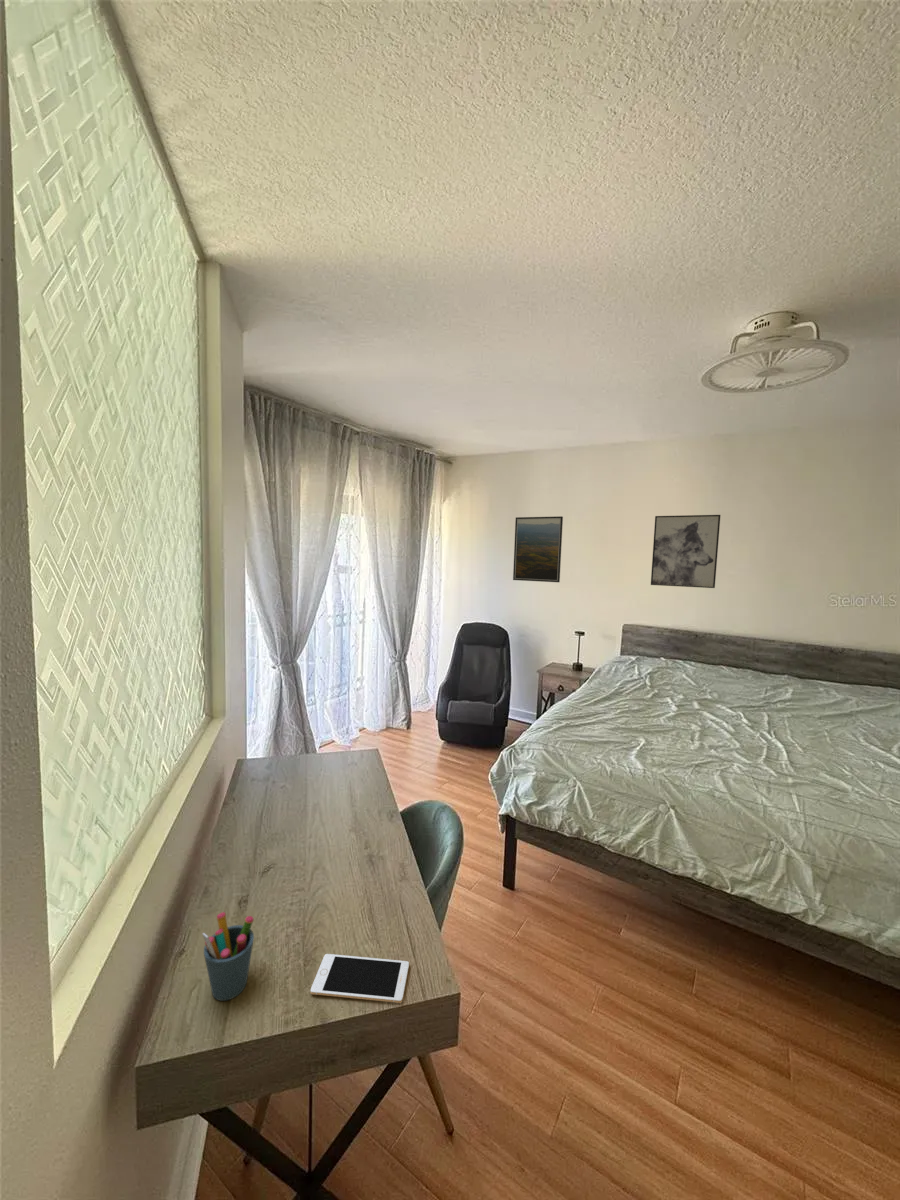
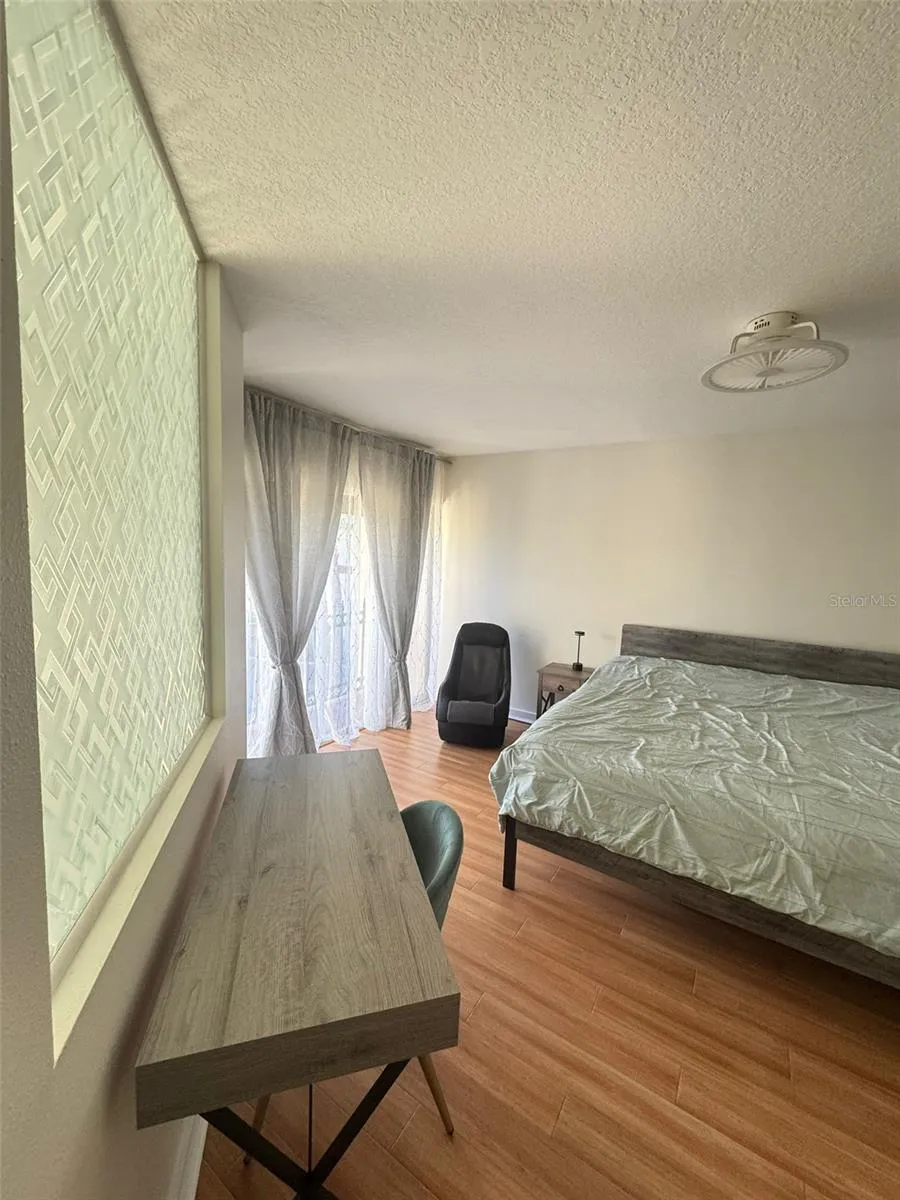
- cell phone [310,953,410,1004]
- pen holder [202,911,255,1002]
- wall art [650,514,721,589]
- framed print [512,515,564,583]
